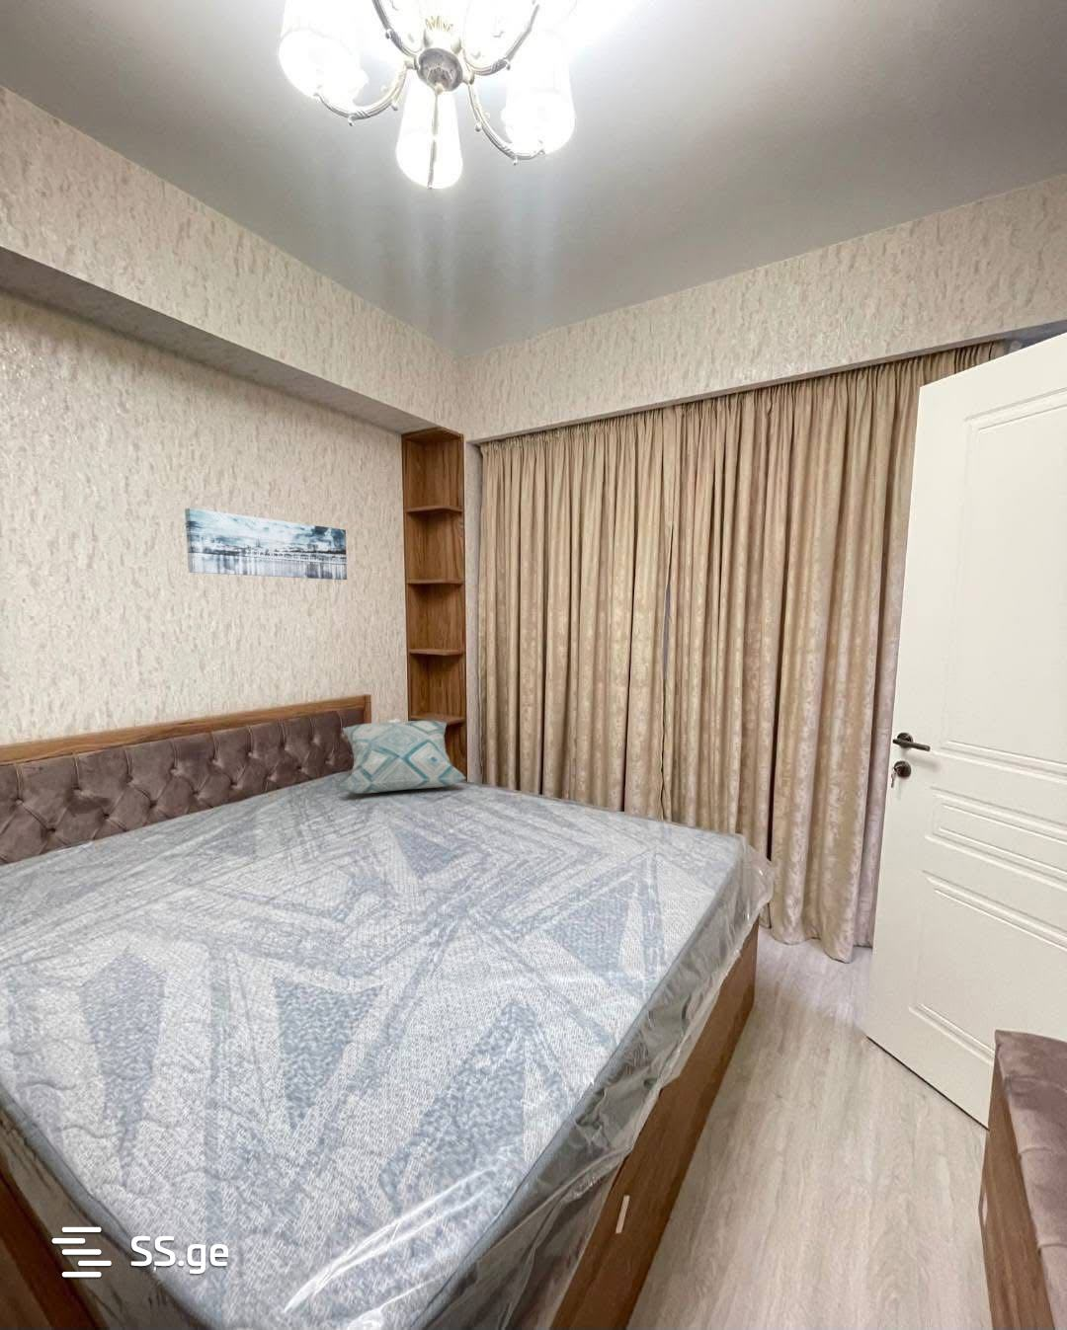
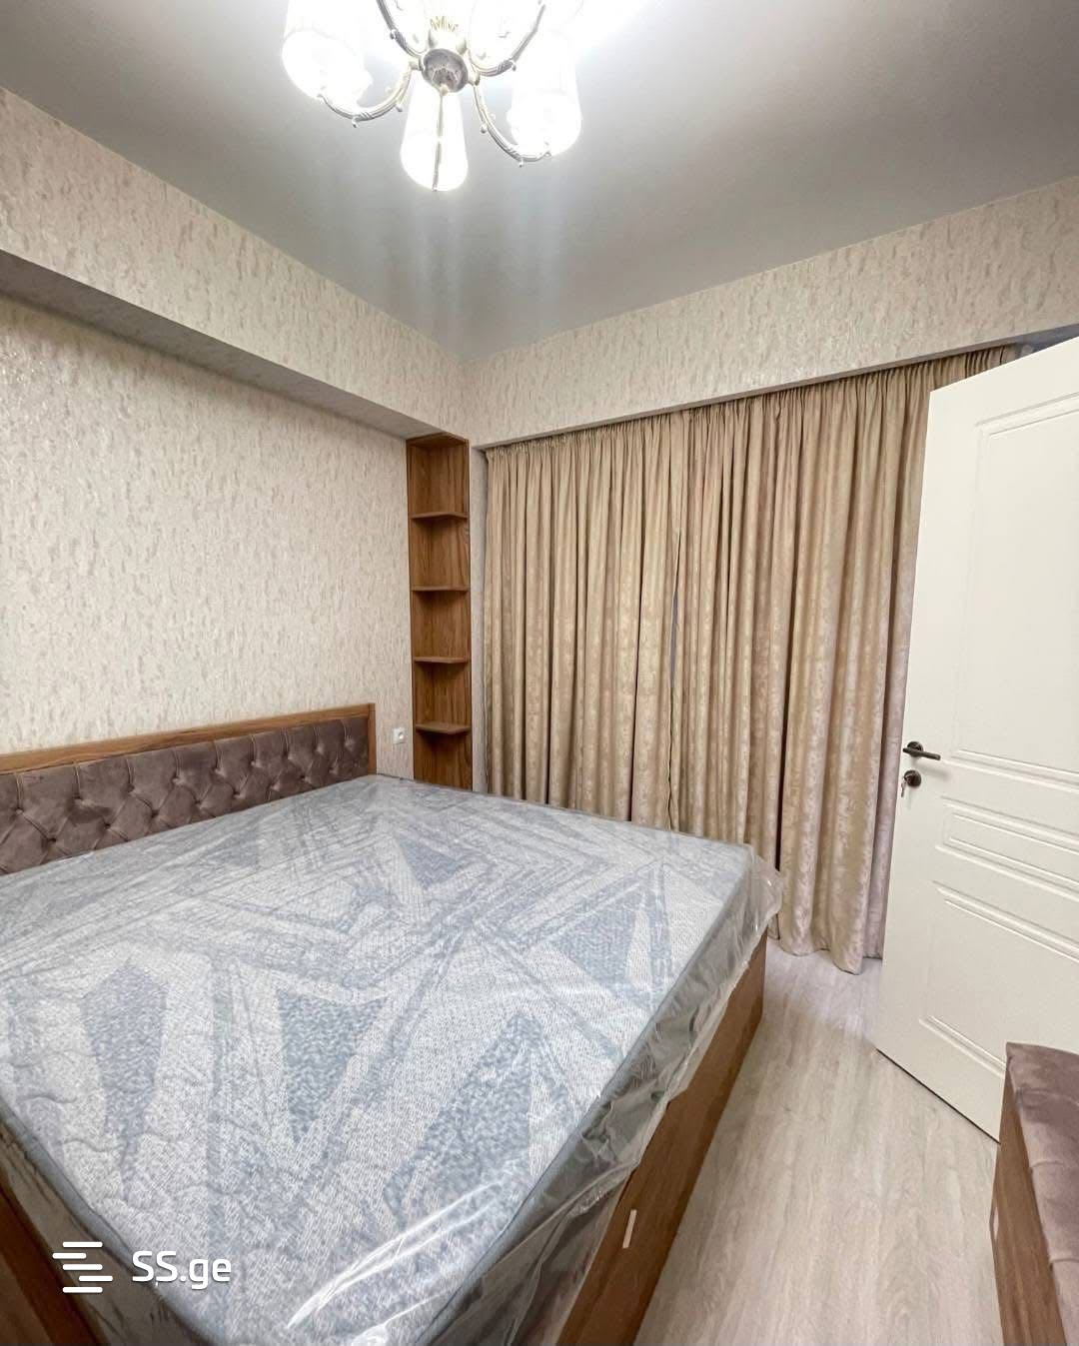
- decorative pillow [339,719,467,793]
- wall art [184,507,347,580]
